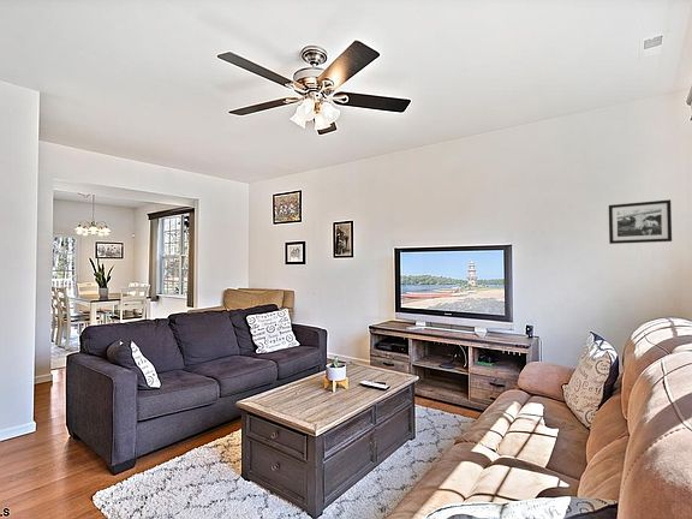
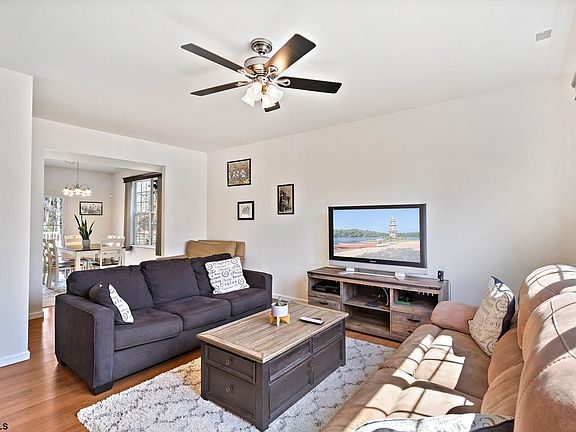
- picture frame [608,198,673,245]
